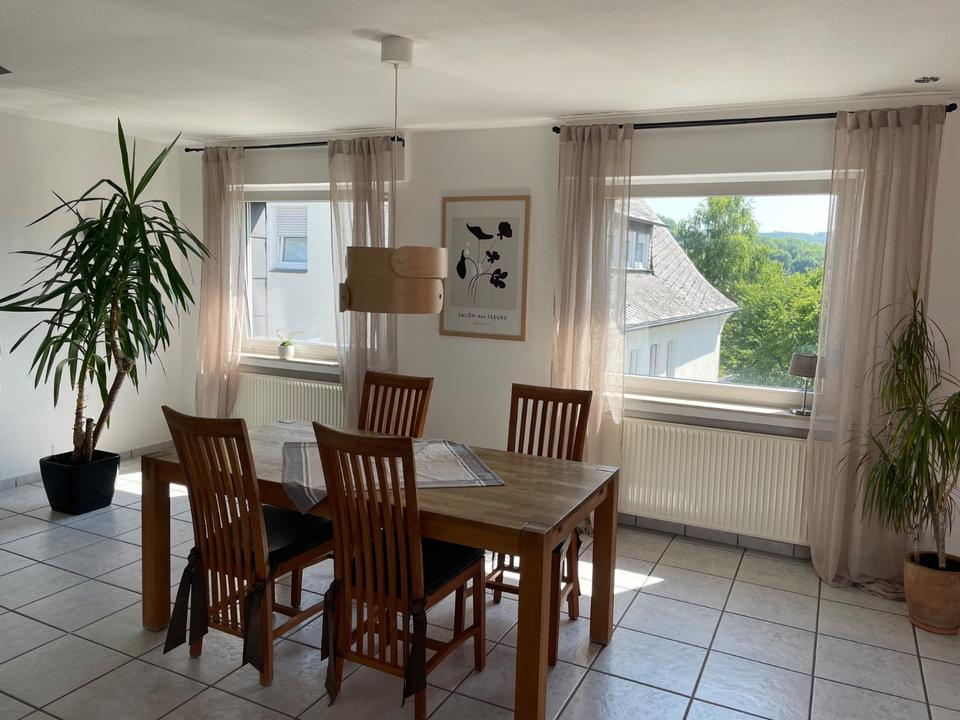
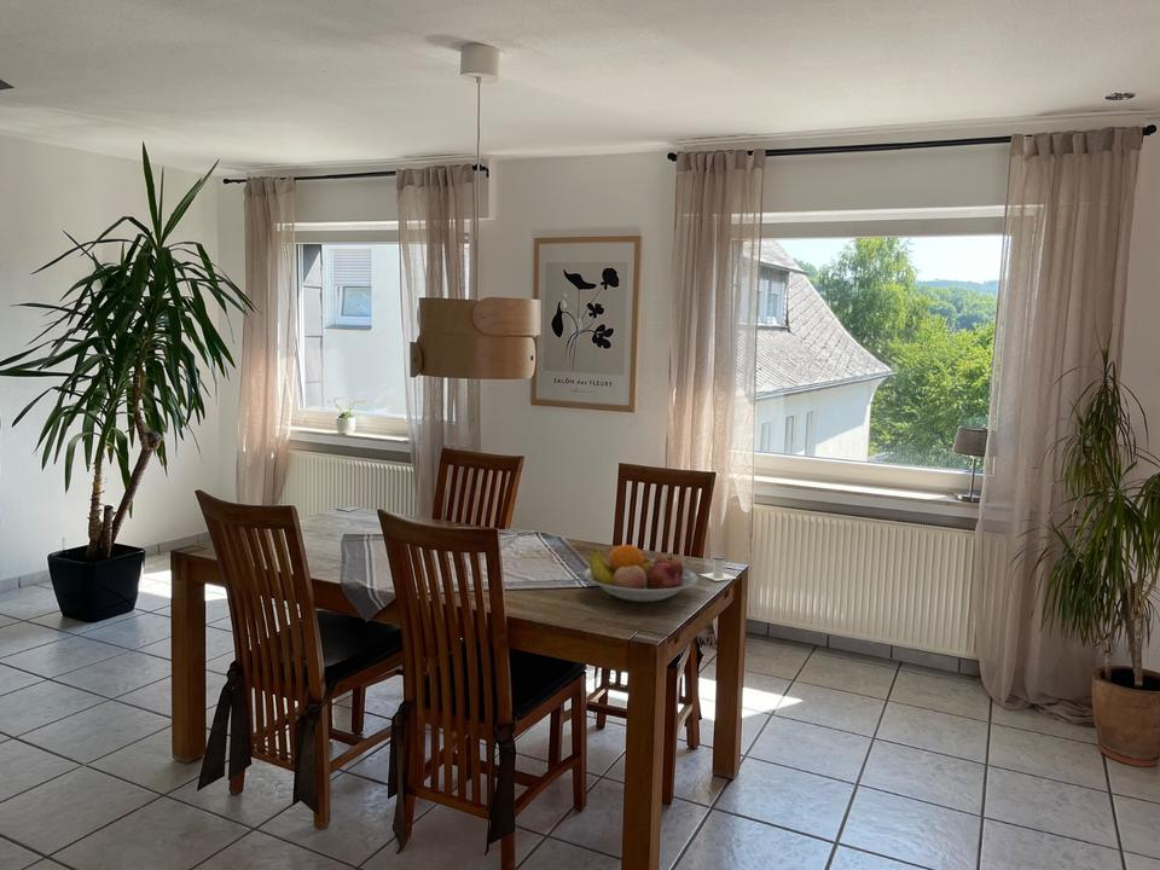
+ salt shaker [698,555,737,582]
+ fruit bowl [582,544,698,603]
